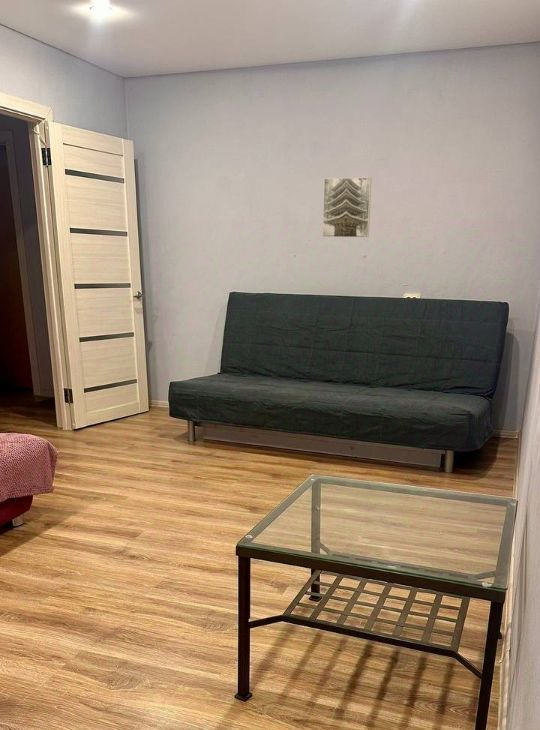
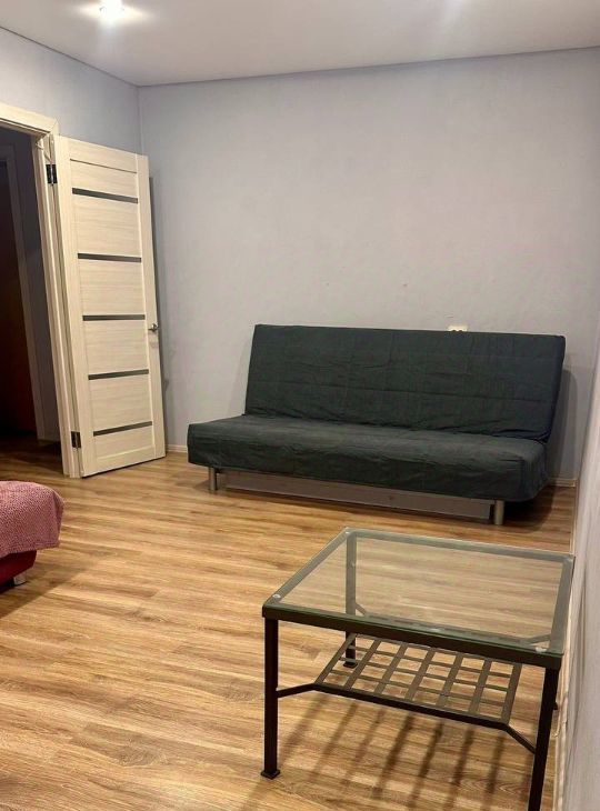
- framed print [321,176,372,239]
